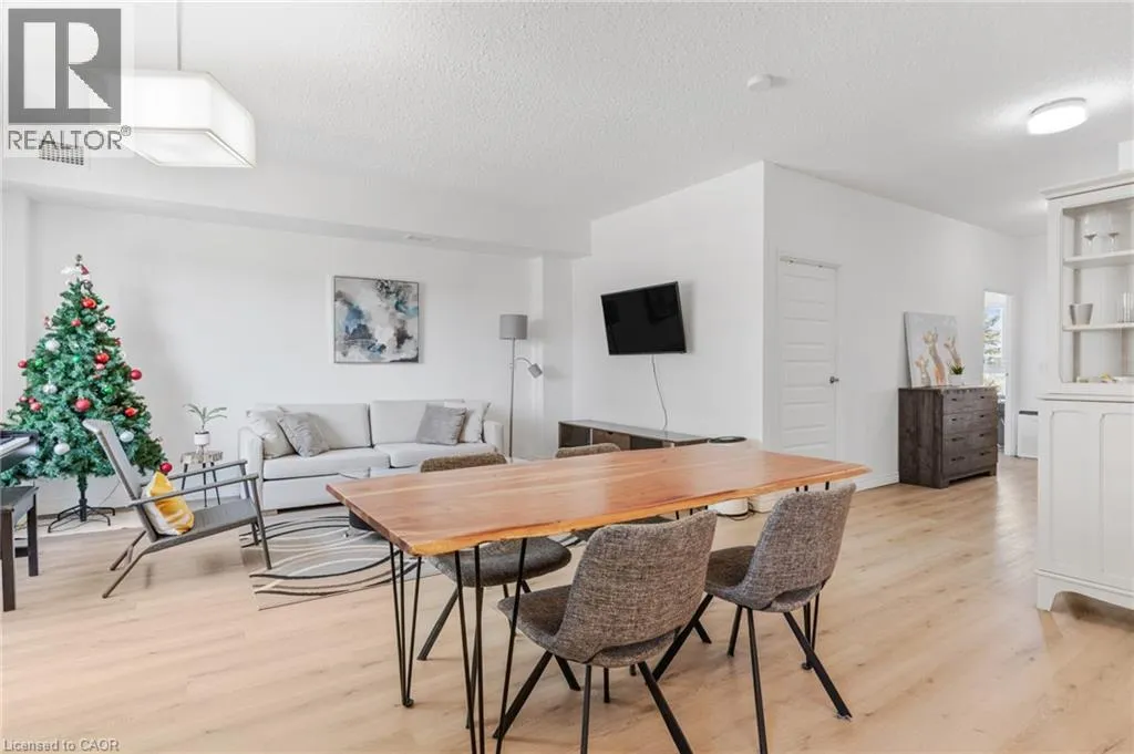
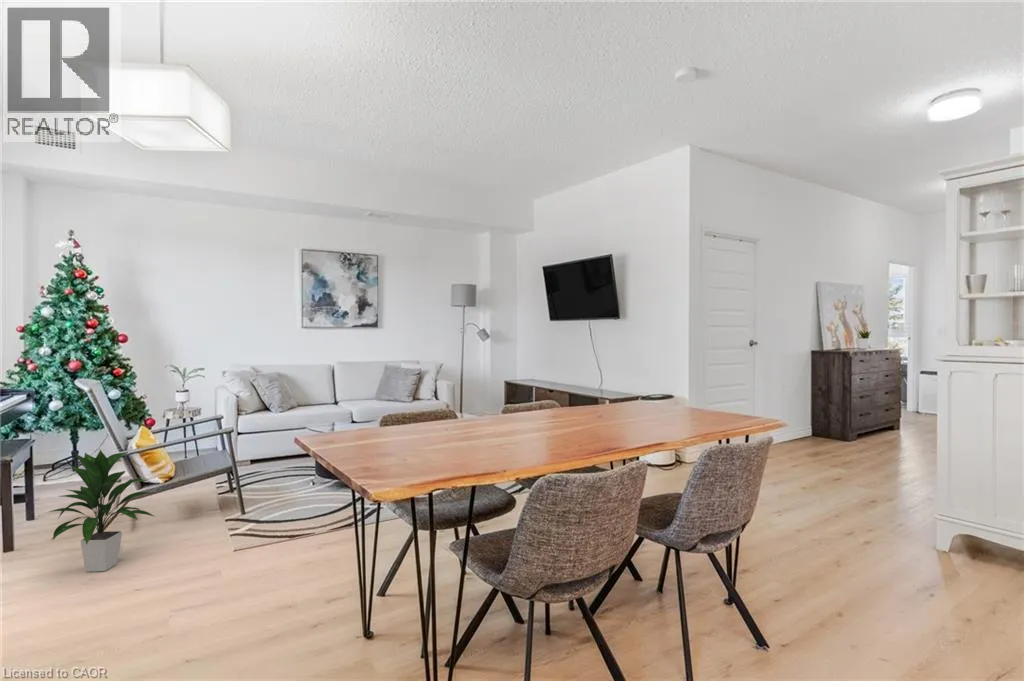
+ indoor plant [48,449,157,573]
